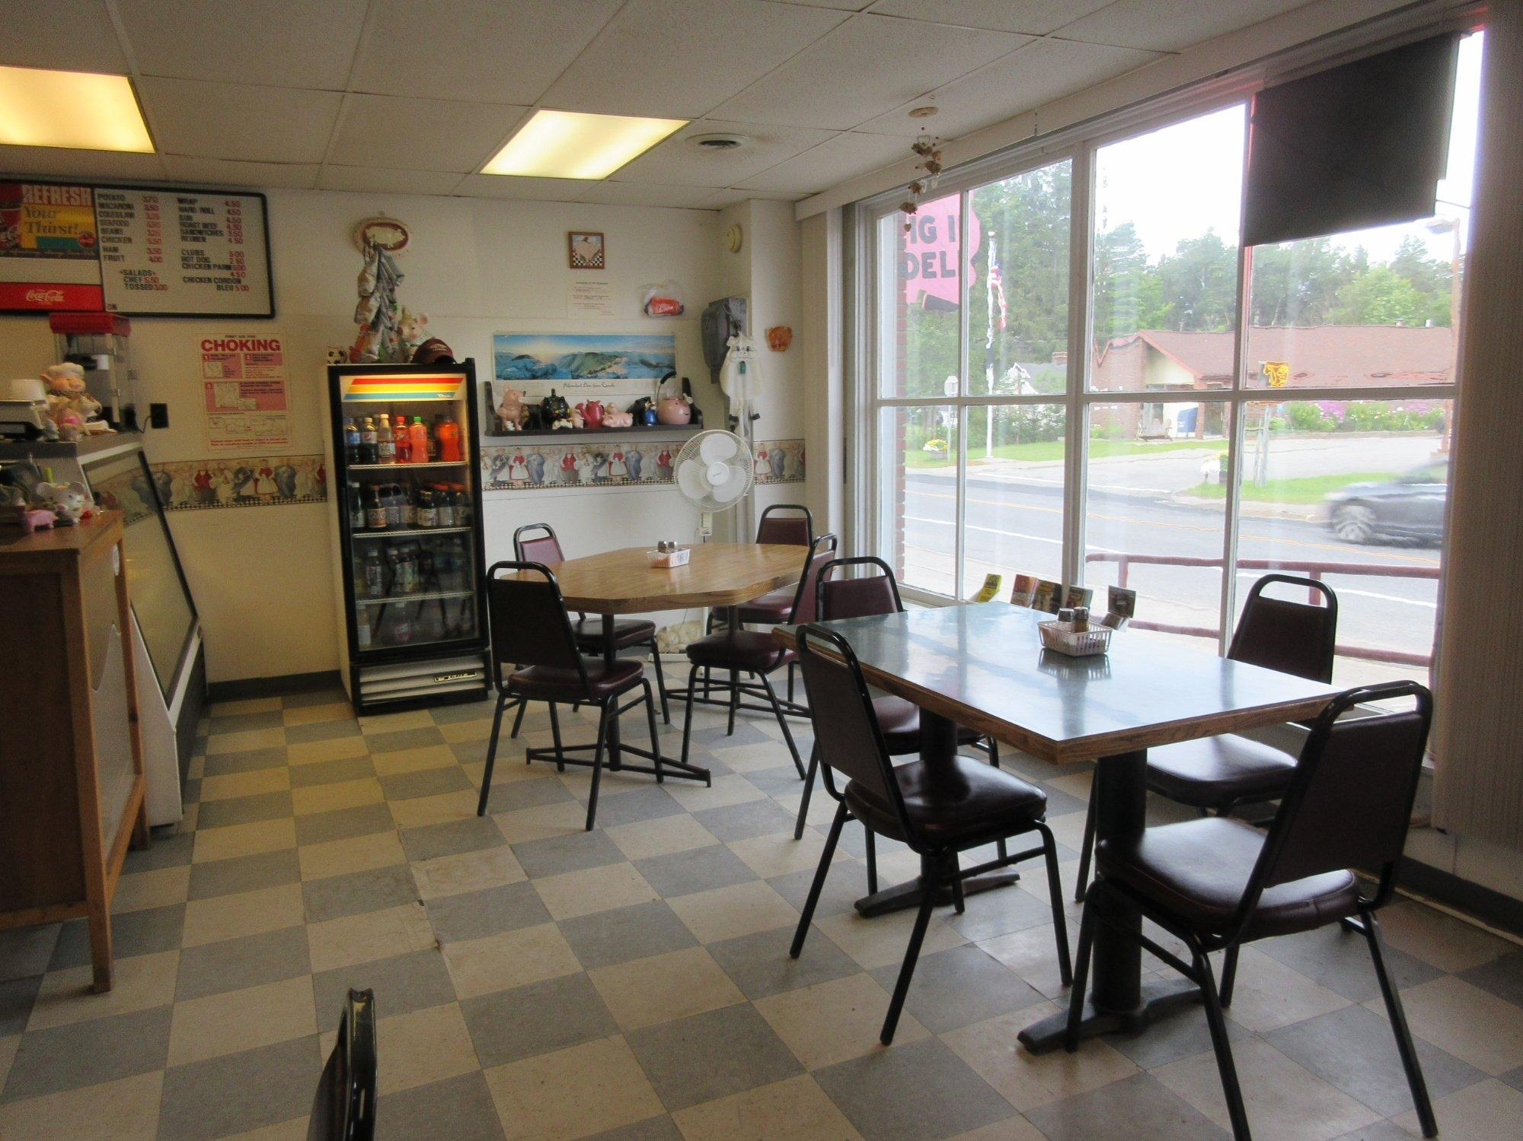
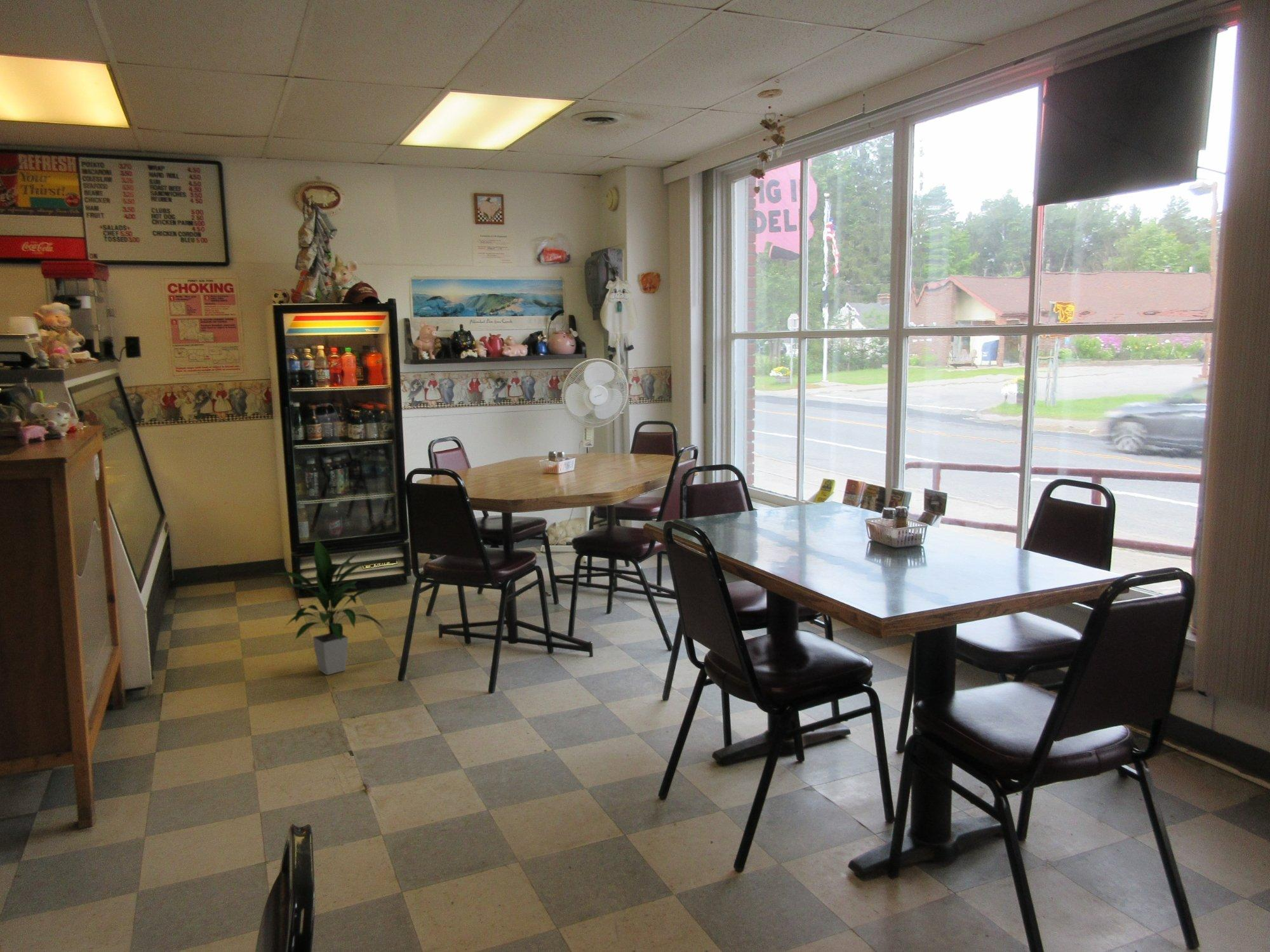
+ indoor plant [271,538,385,676]
